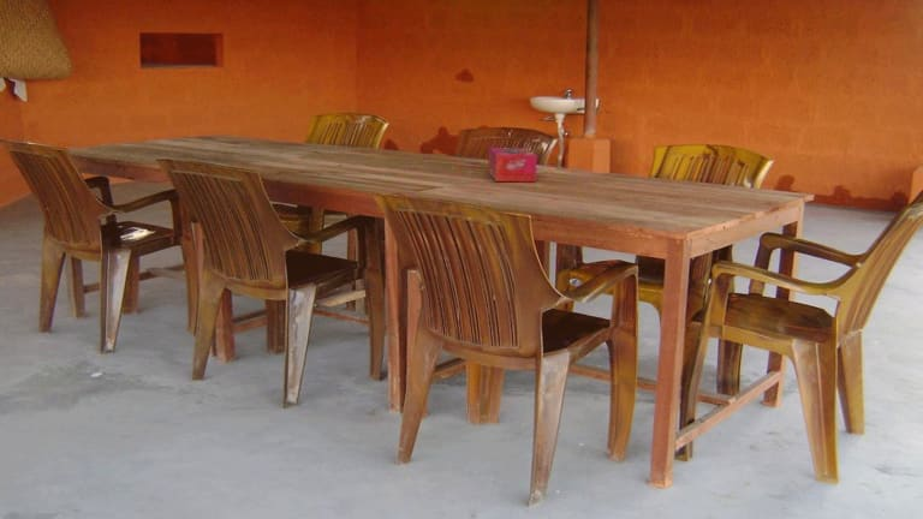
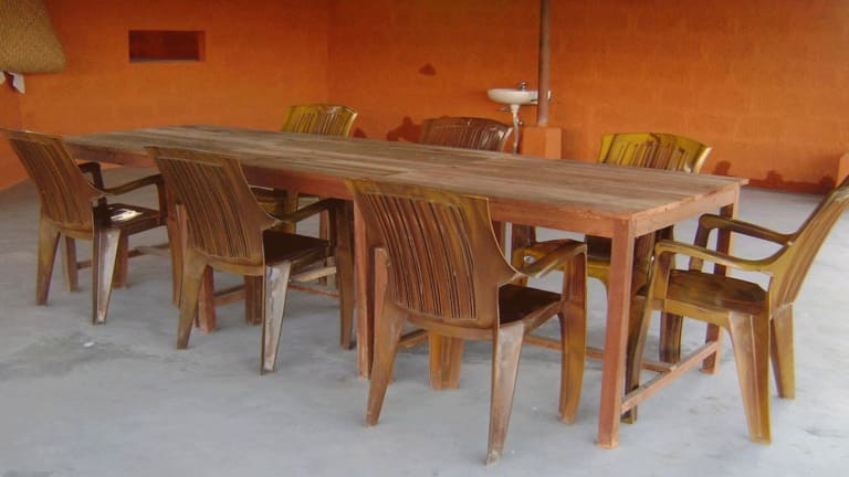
- tissue box [487,147,538,183]
